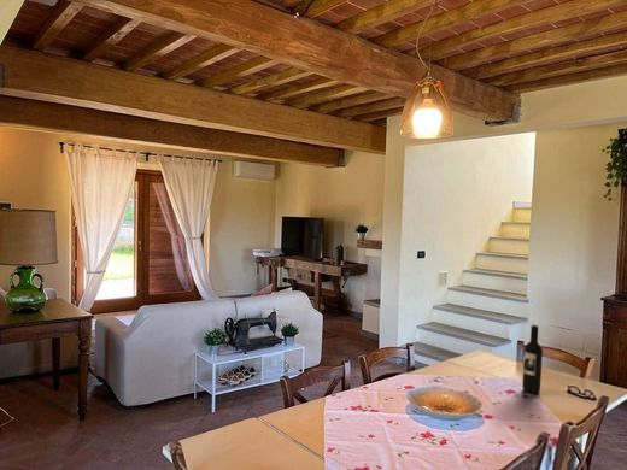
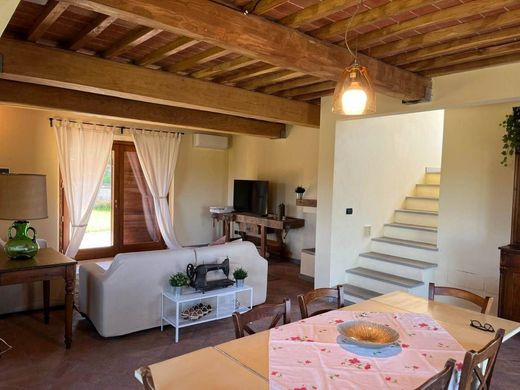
- wine bottle [521,324,544,394]
